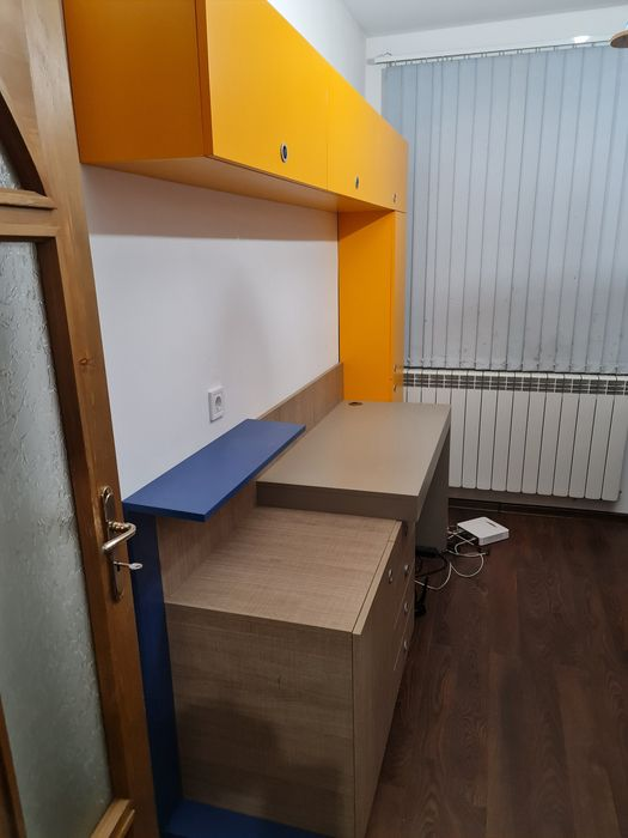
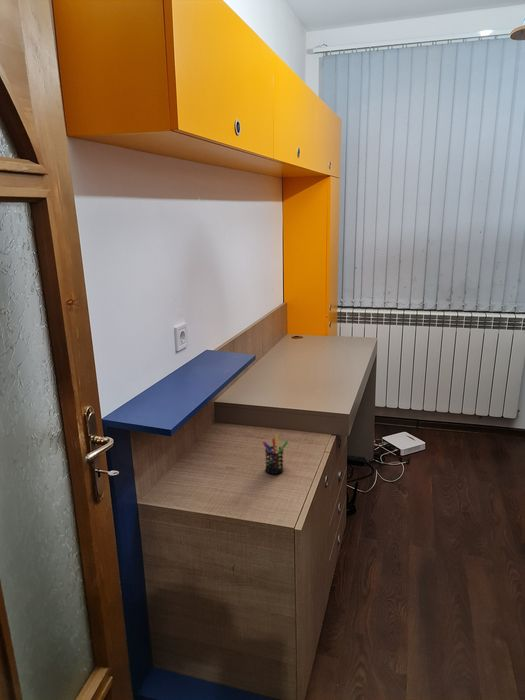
+ pen holder [262,433,289,475]
